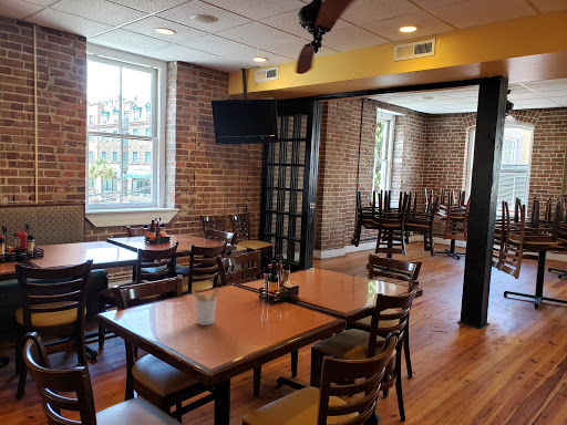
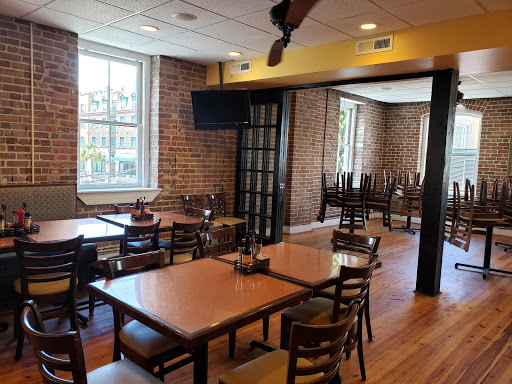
- utensil holder [190,287,219,326]
